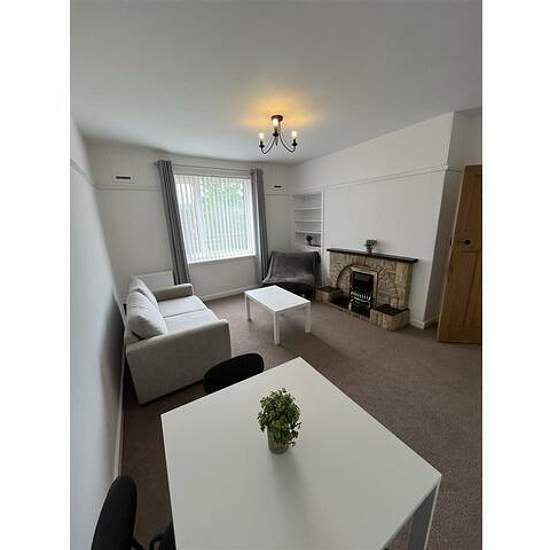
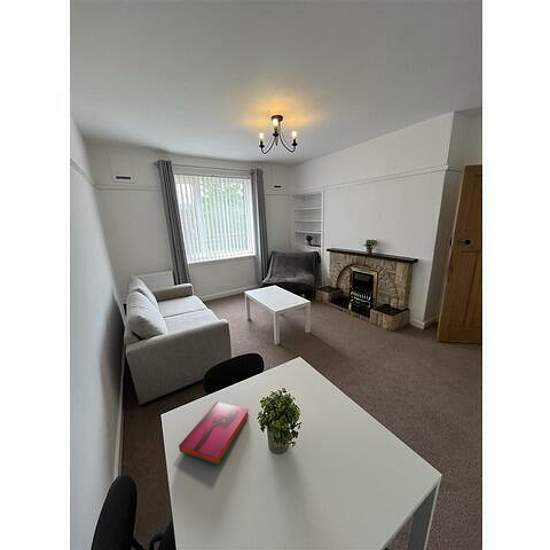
+ hardback book [178,401,250,466]
